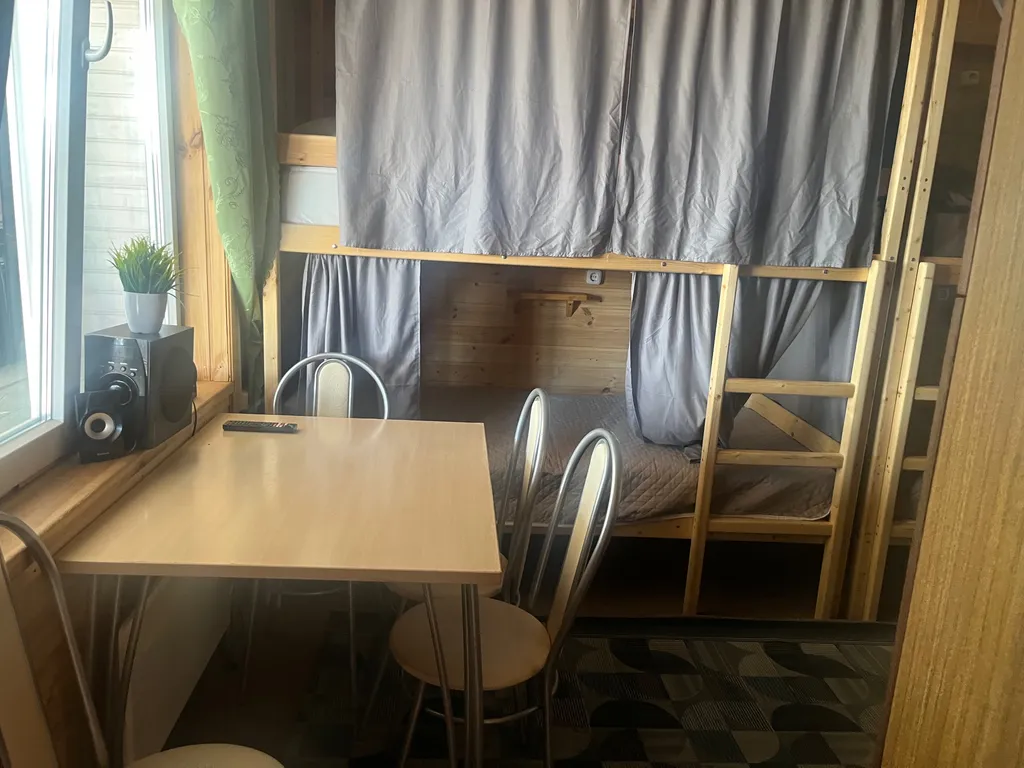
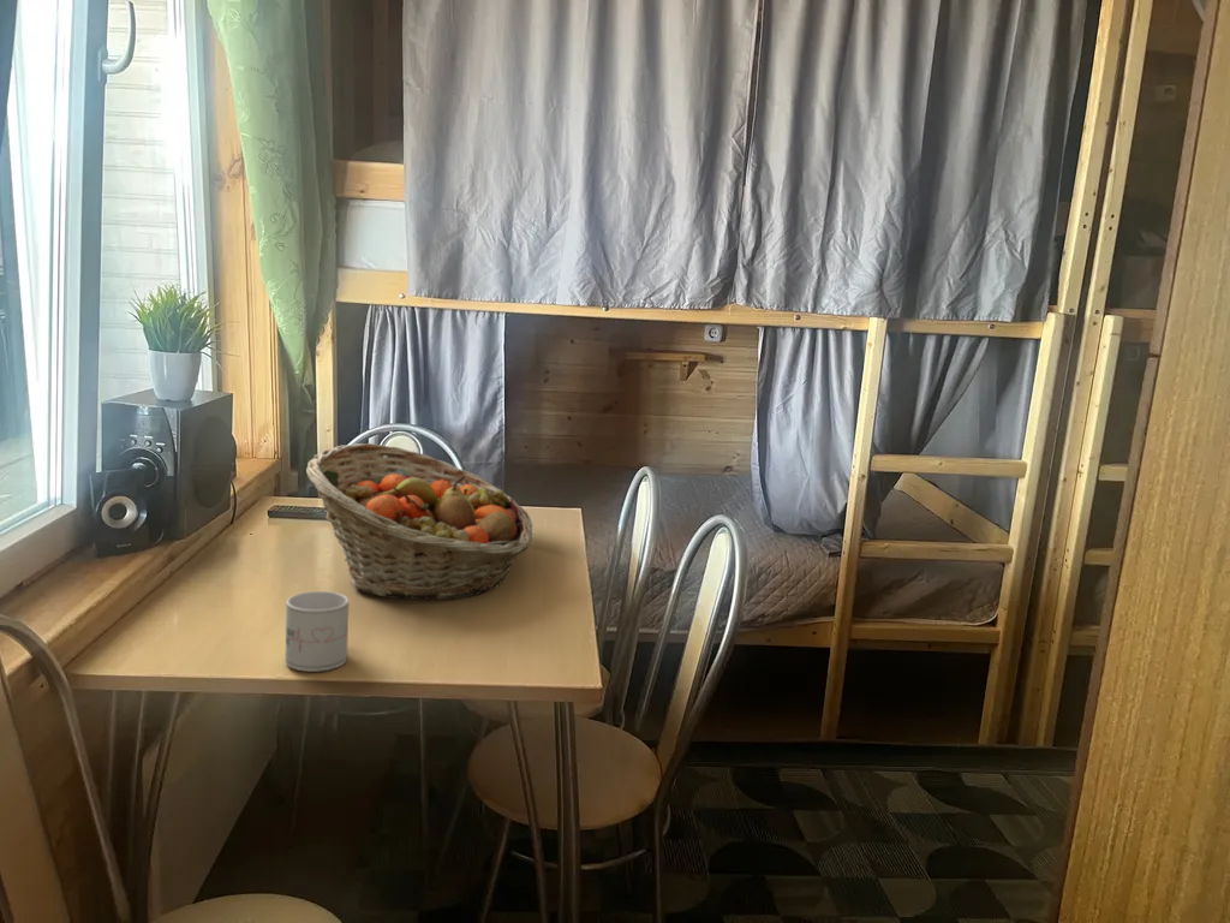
+ fruit basket [305,442,535,601]
+ mug [285,590,350,673]
